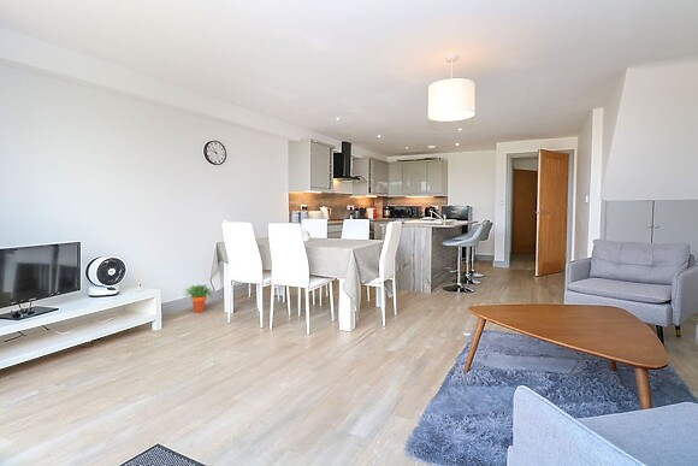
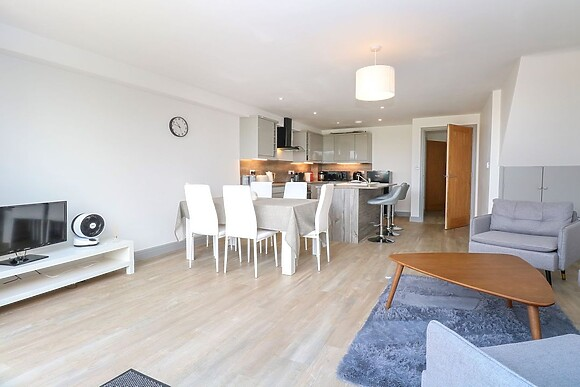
- potted plant [182,283,215,314]
